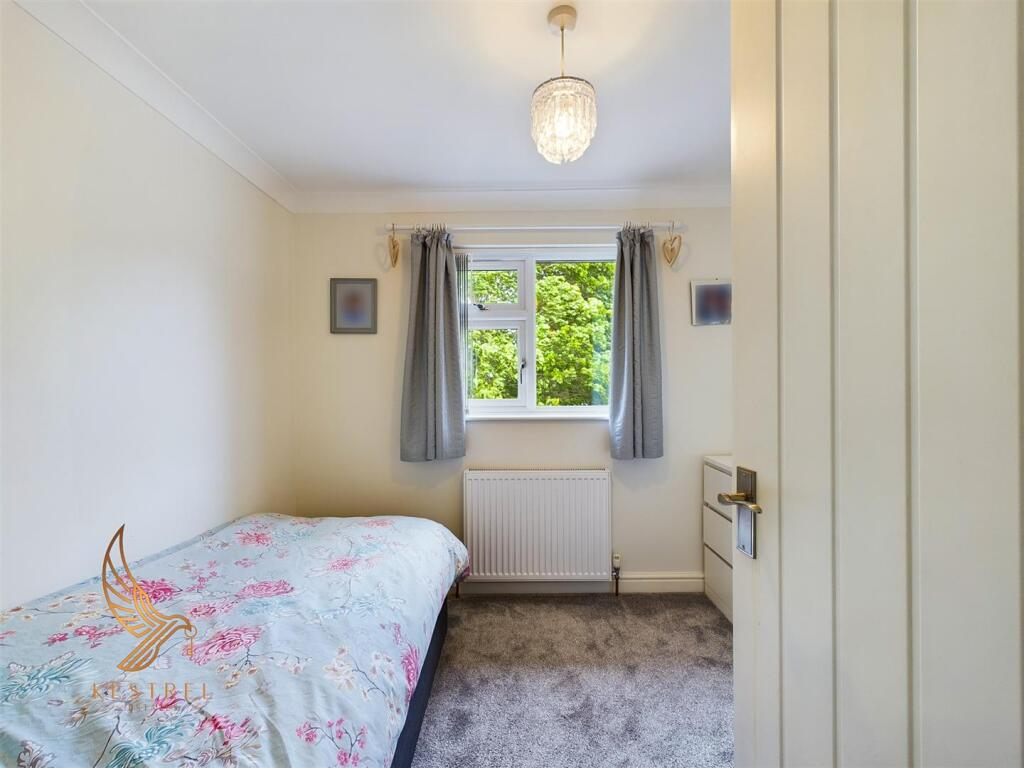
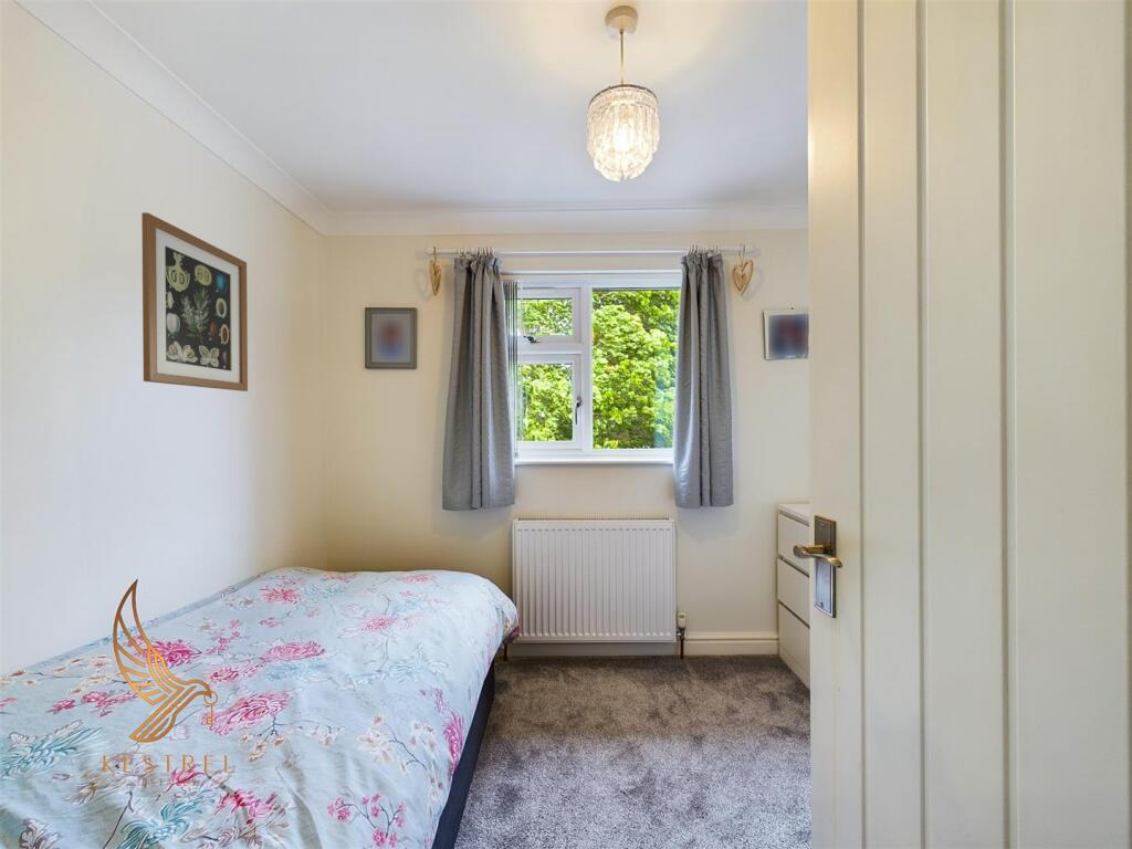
+ wall art [140,211,249,392]
